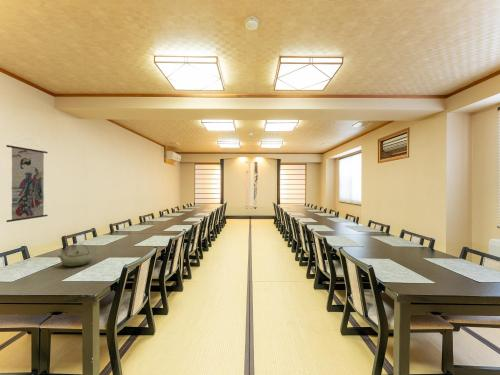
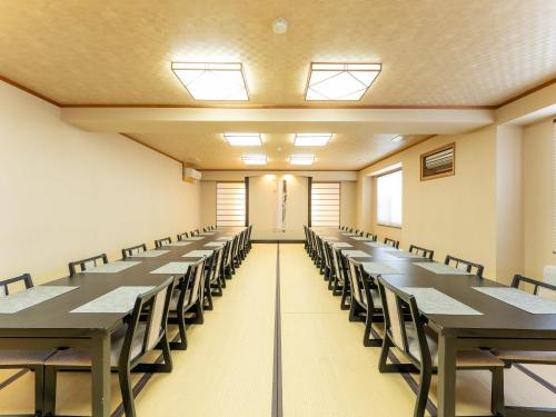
- teapot [57,243,94,267]
- wall scroll [5,138,48,223]
